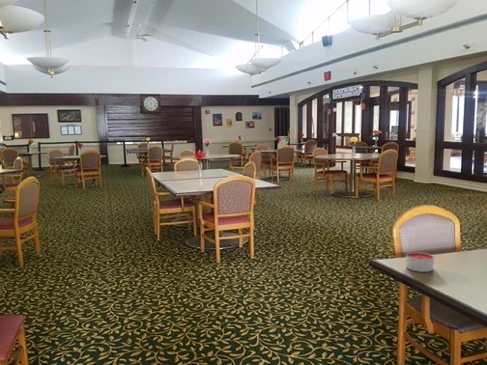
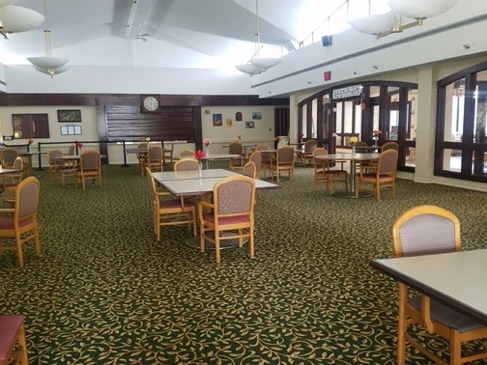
- candle [405,251,435,273]
